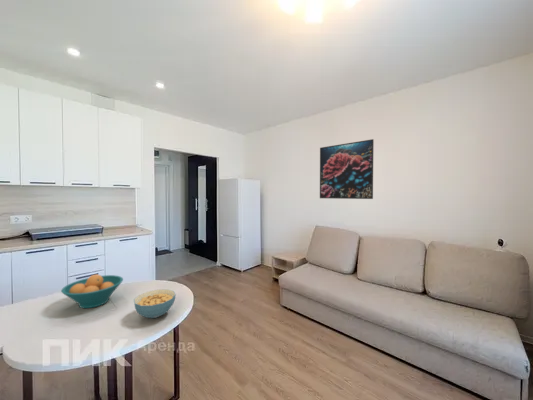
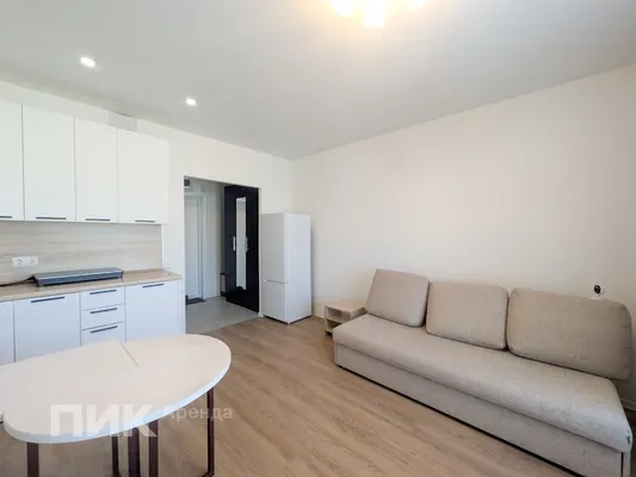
- cereal bowl [133,288,177,319]
- fruit bowl [60,273,124,309]
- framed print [319,138,375,200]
